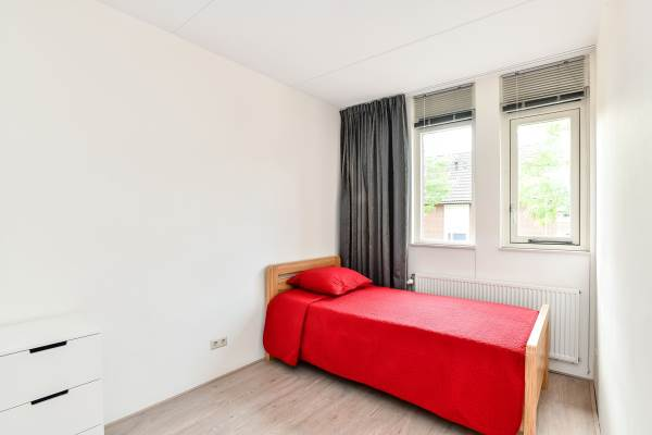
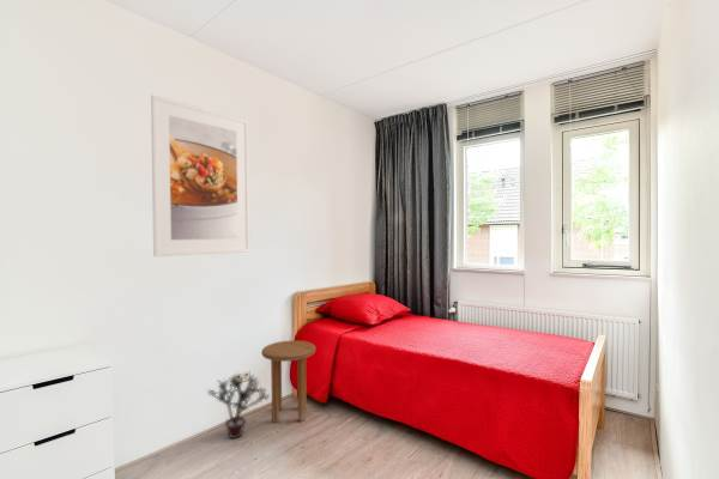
+ side table [260,339,316,424]
+ potted plant [205,371,271,439]
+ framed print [150,93,252,257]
